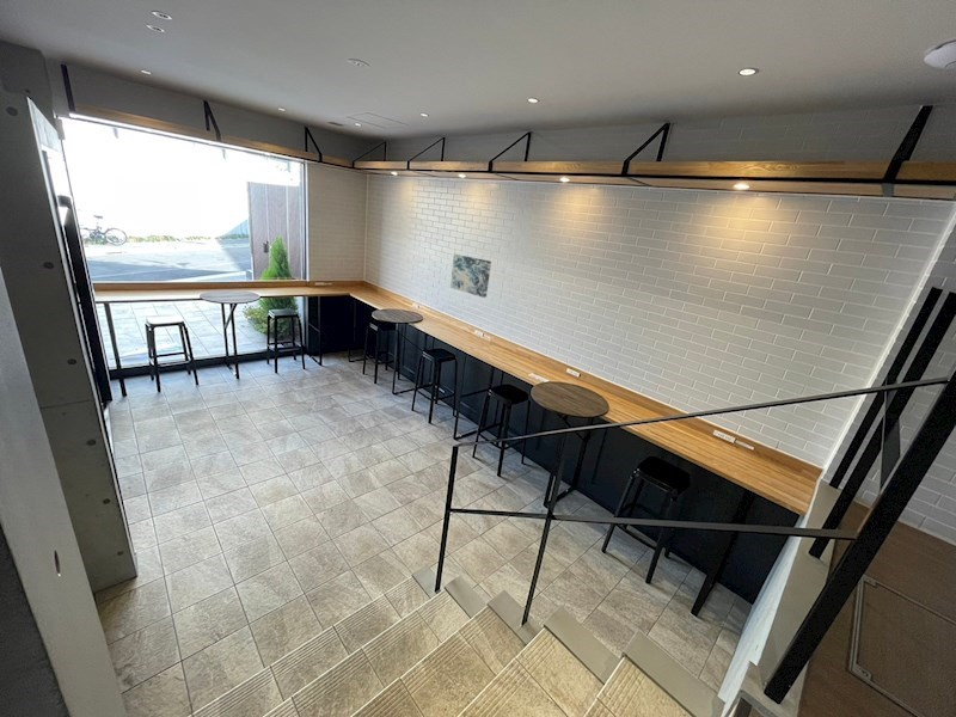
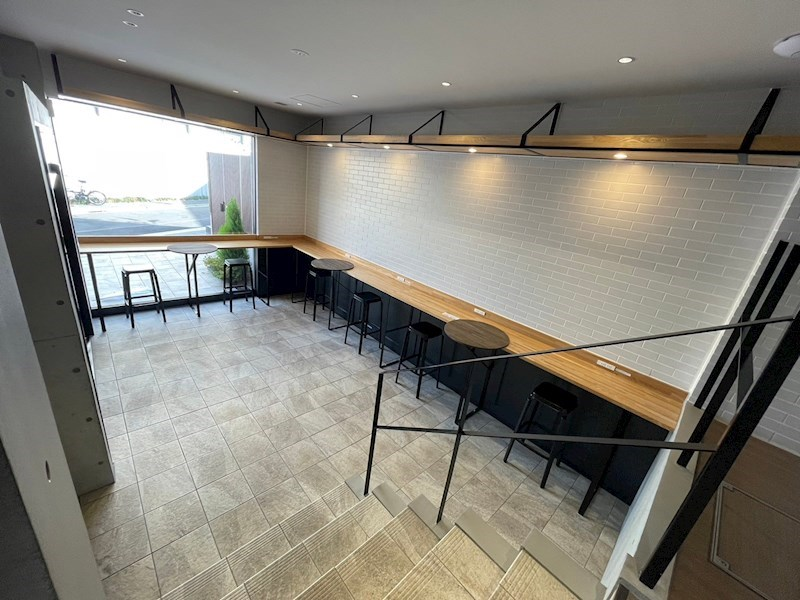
- wall art [449,253,492,299]
